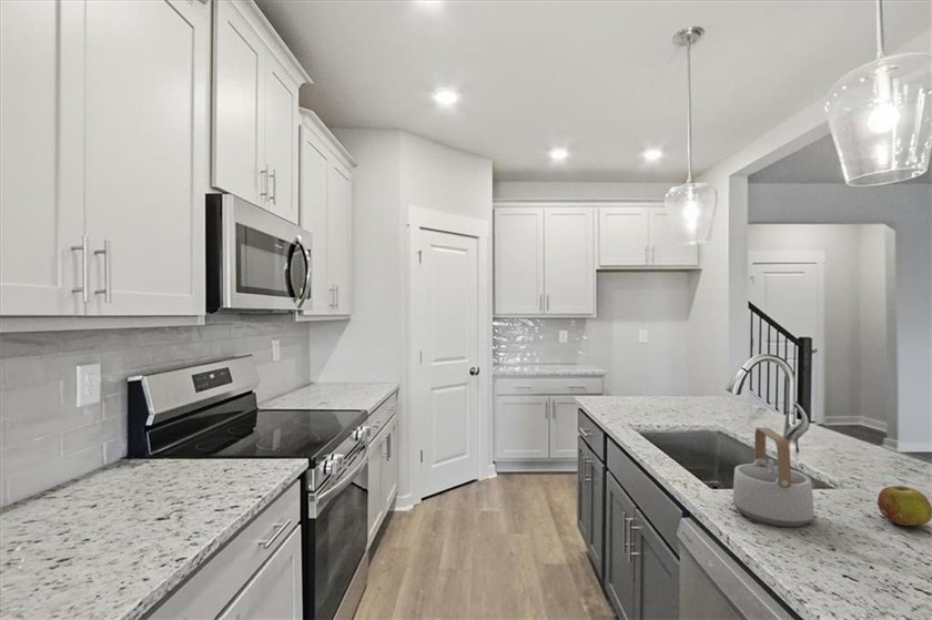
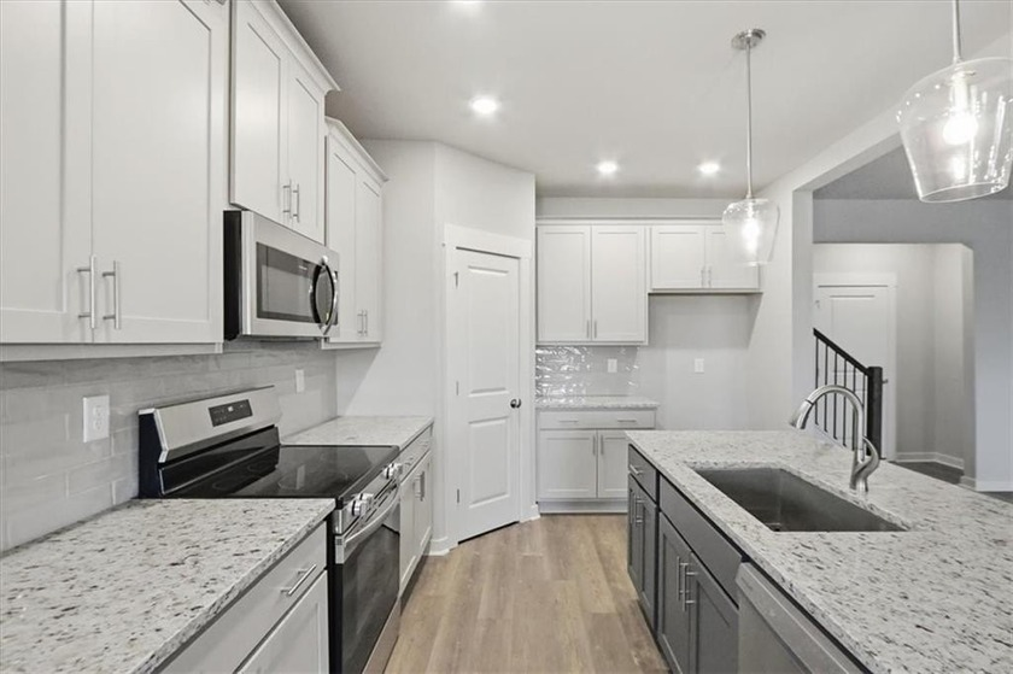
- teapot [732,426,816,528]
- fruit [877,485,932,527]
